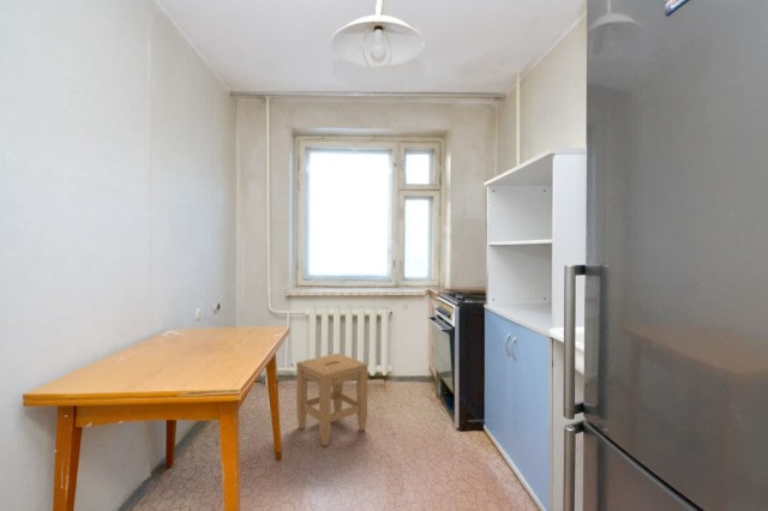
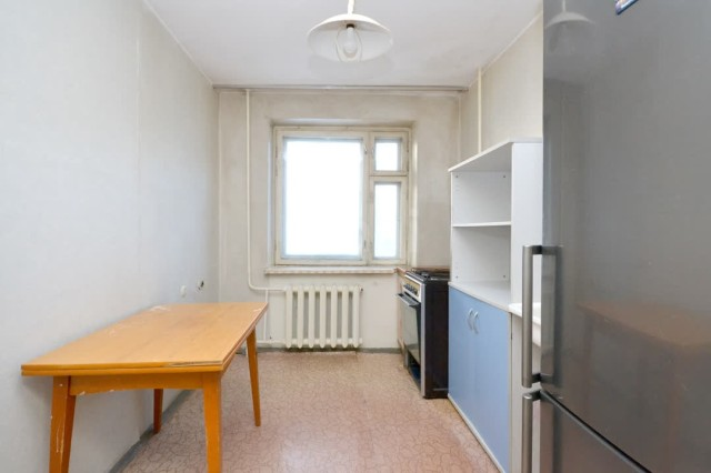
- stool [295,353,368,447]
